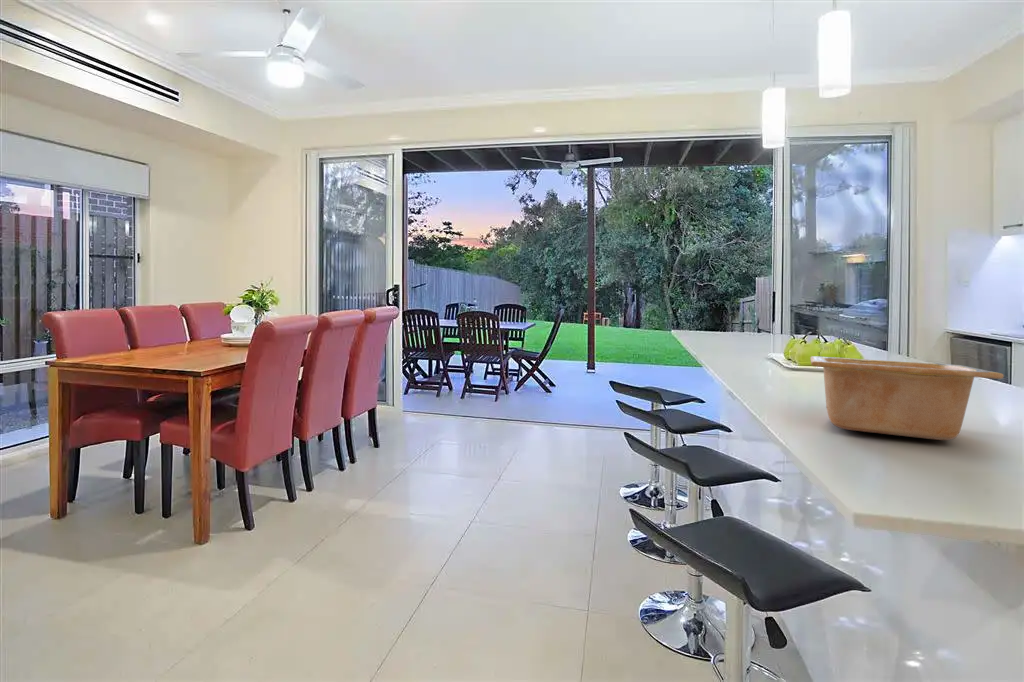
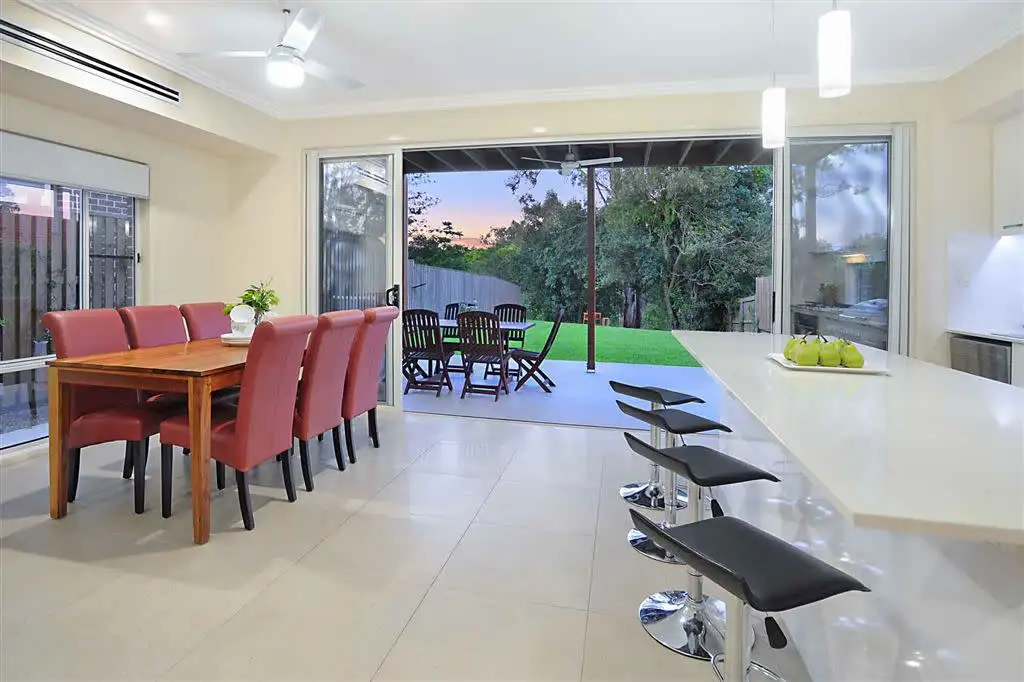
- serving bowl [809,355,1005,441]
